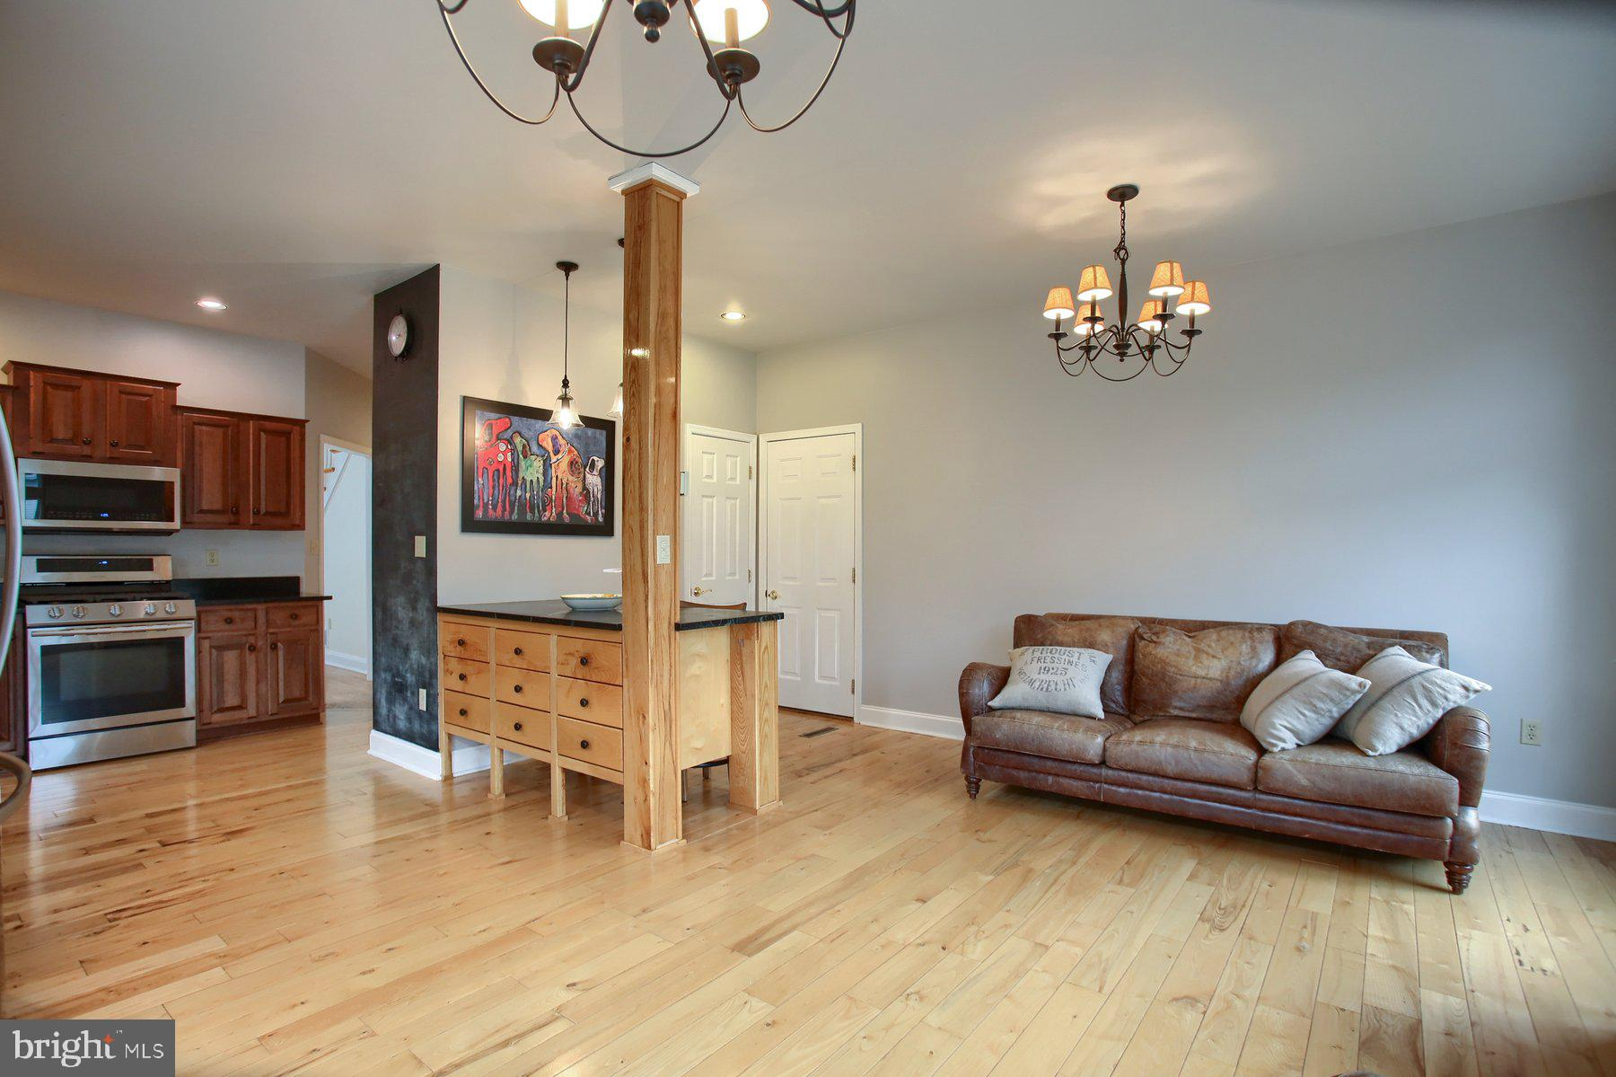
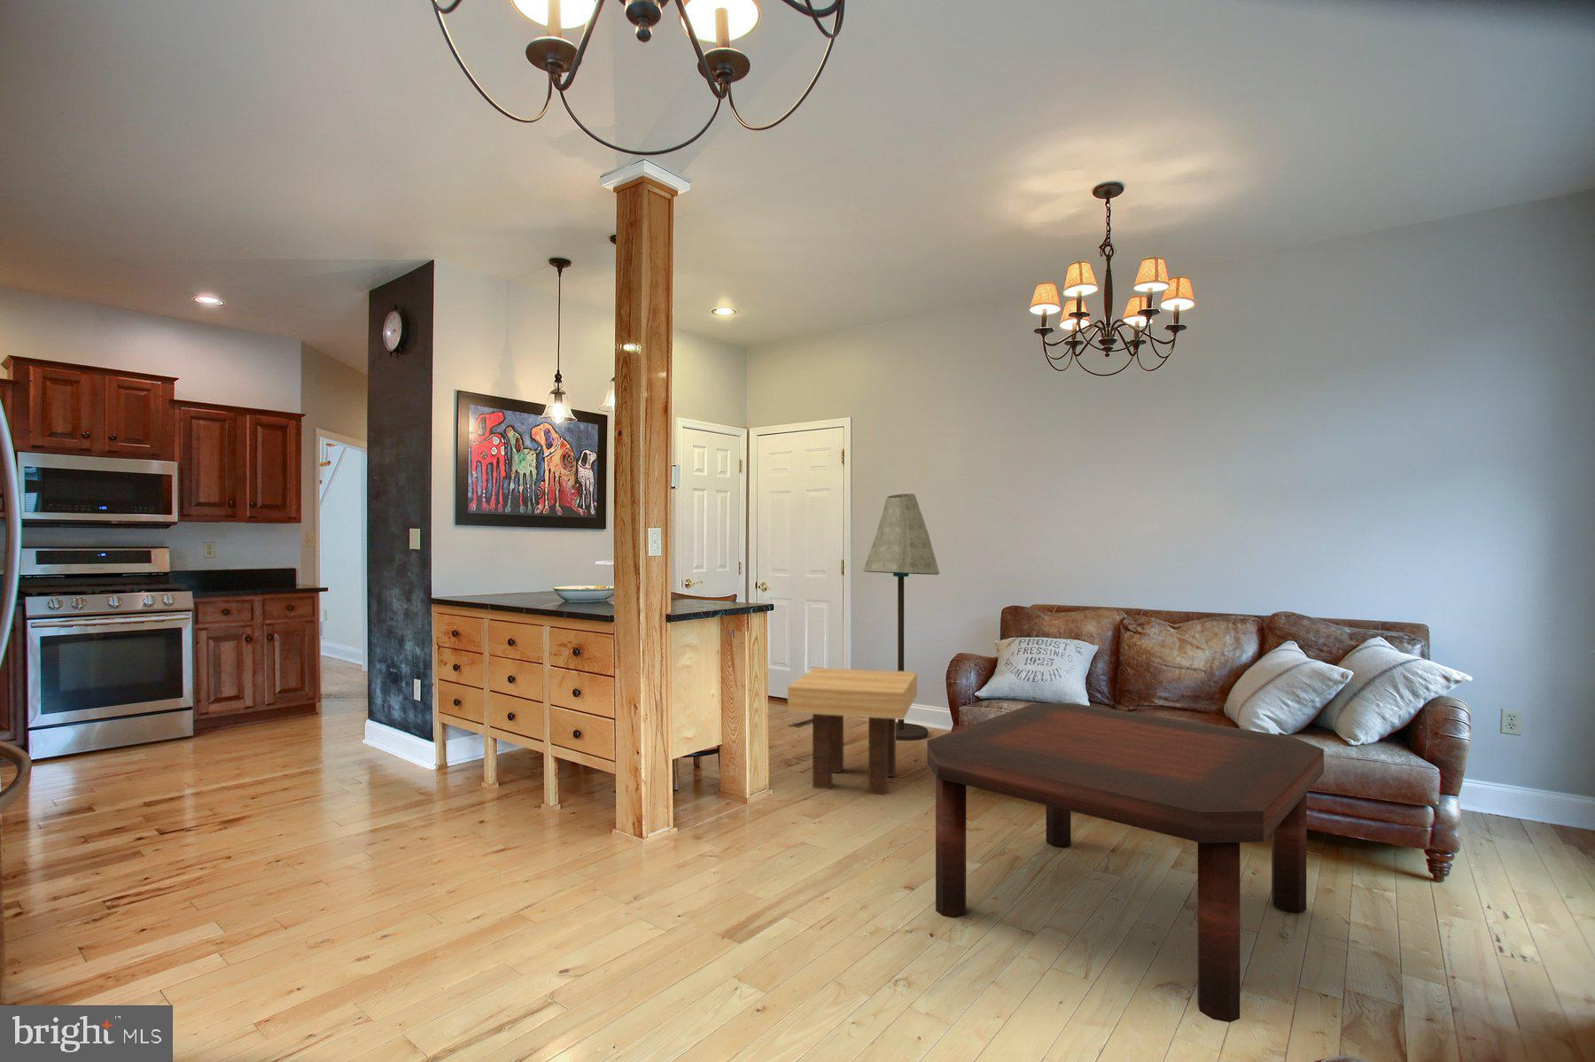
+ coffee table [926,703,1325,1023]
+ floor lamp [862,492,940,741]
+ side table [787,667,918,795]
